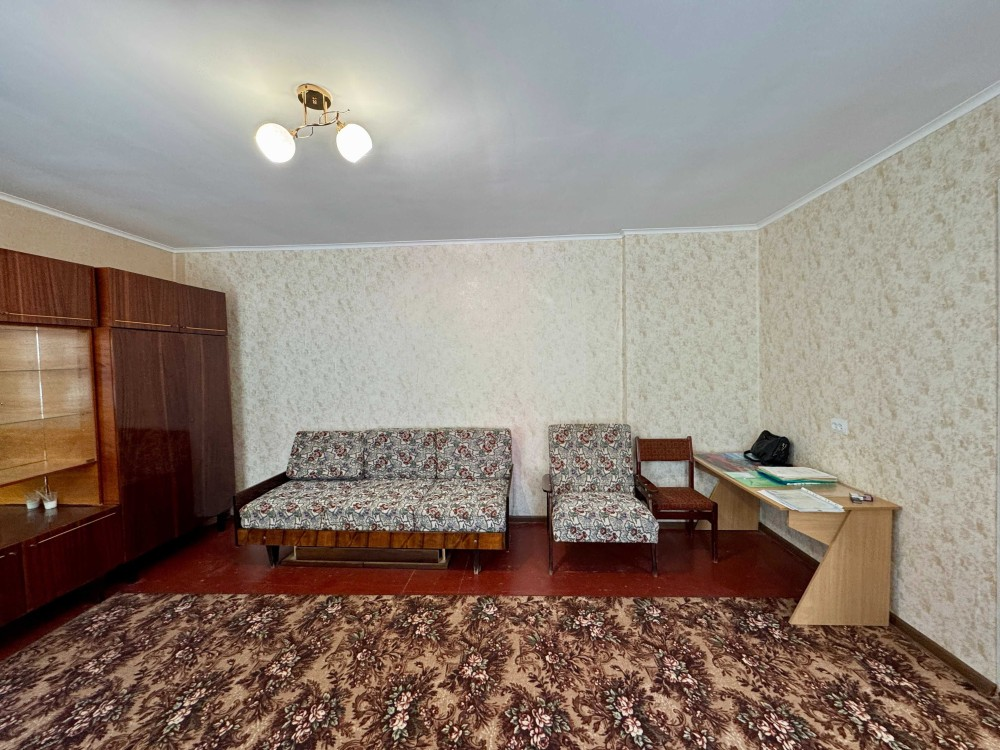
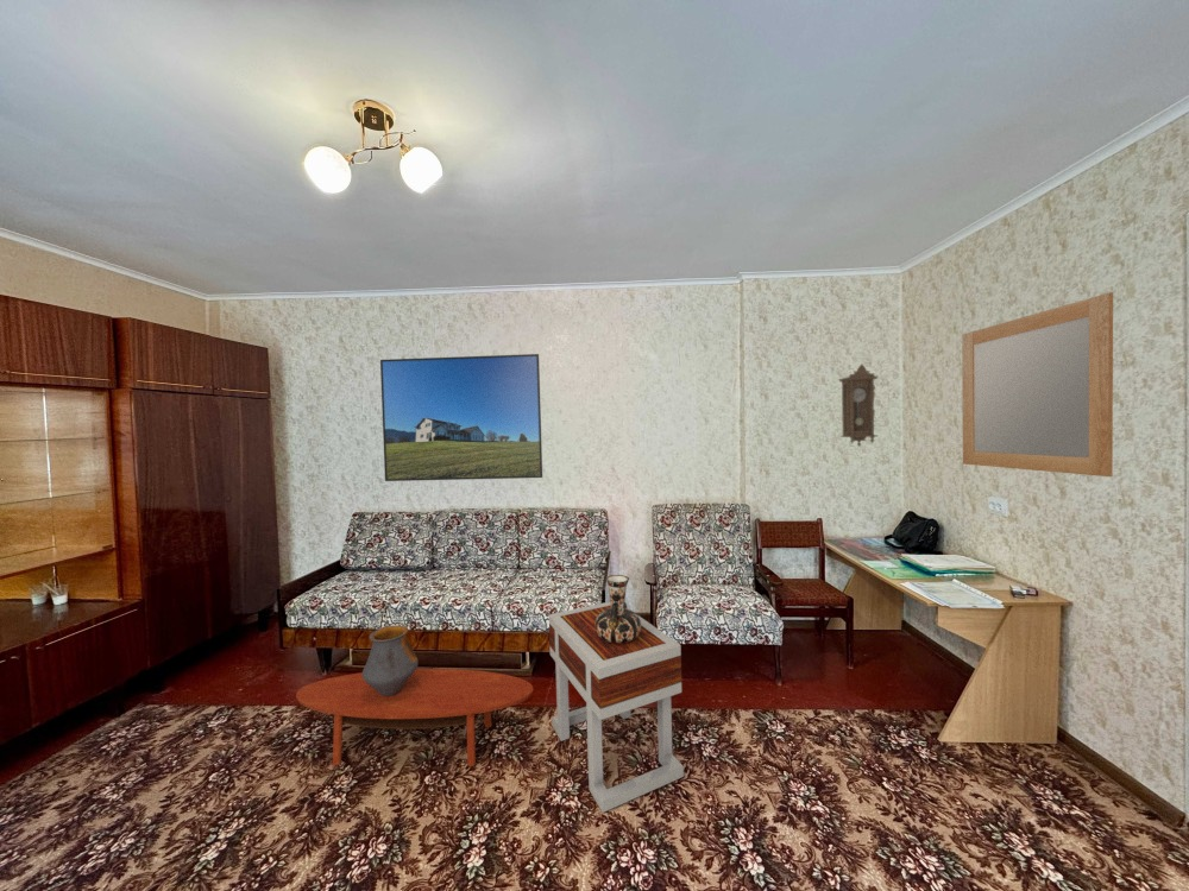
+ pendulum clock [838,364,879,448]
+ vase [361,624,420,696]
+ home mirror [961,291,1114,478]
+ coffee table [295,668,534,767]
+ decorative vase [596,574,641,643]
+ side table [548,601,685,814]
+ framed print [379,353,543,482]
